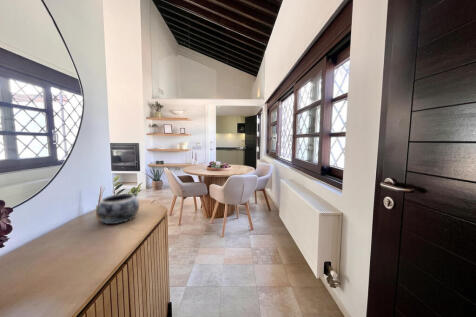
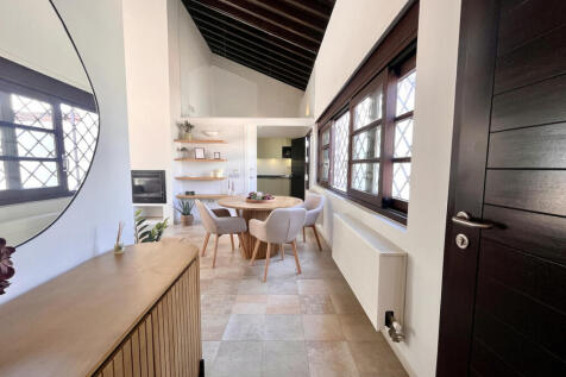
- decorative bowl [95,193,140,225]
